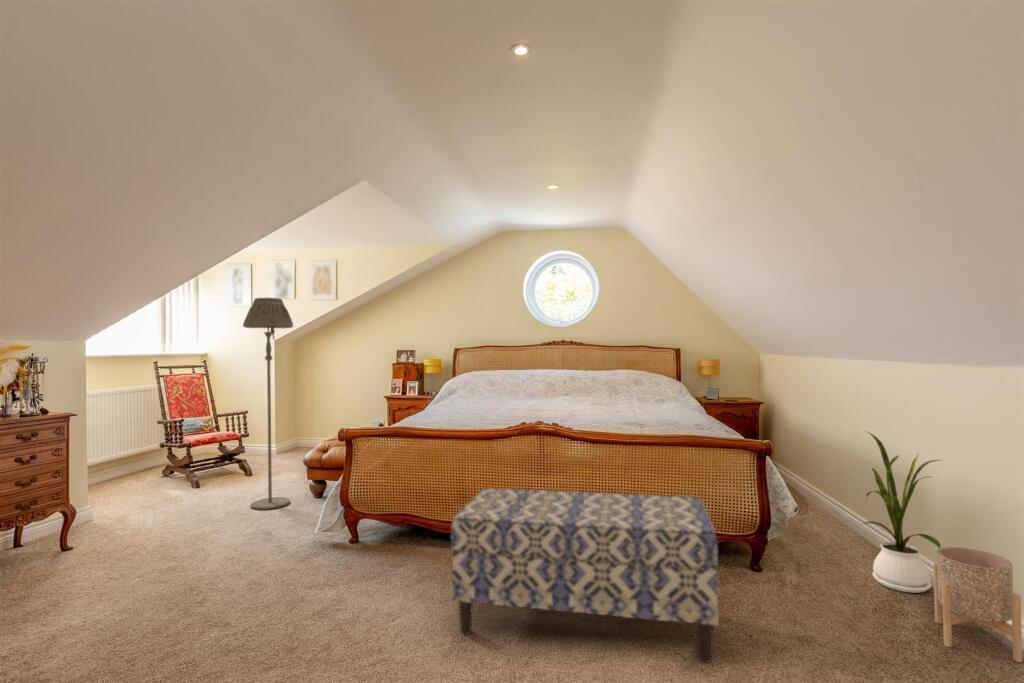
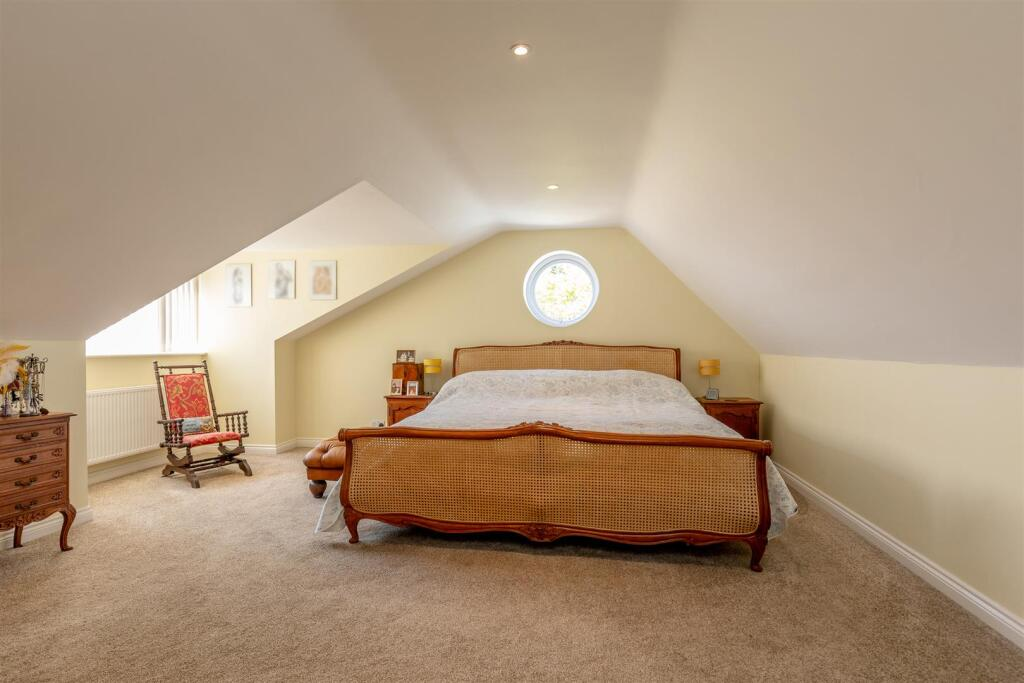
- planter [932,546,1023,663]
- house plant [861,430,942,594]
- floor lamp [242,297,294,511]
- bench [450,487,720,664]
